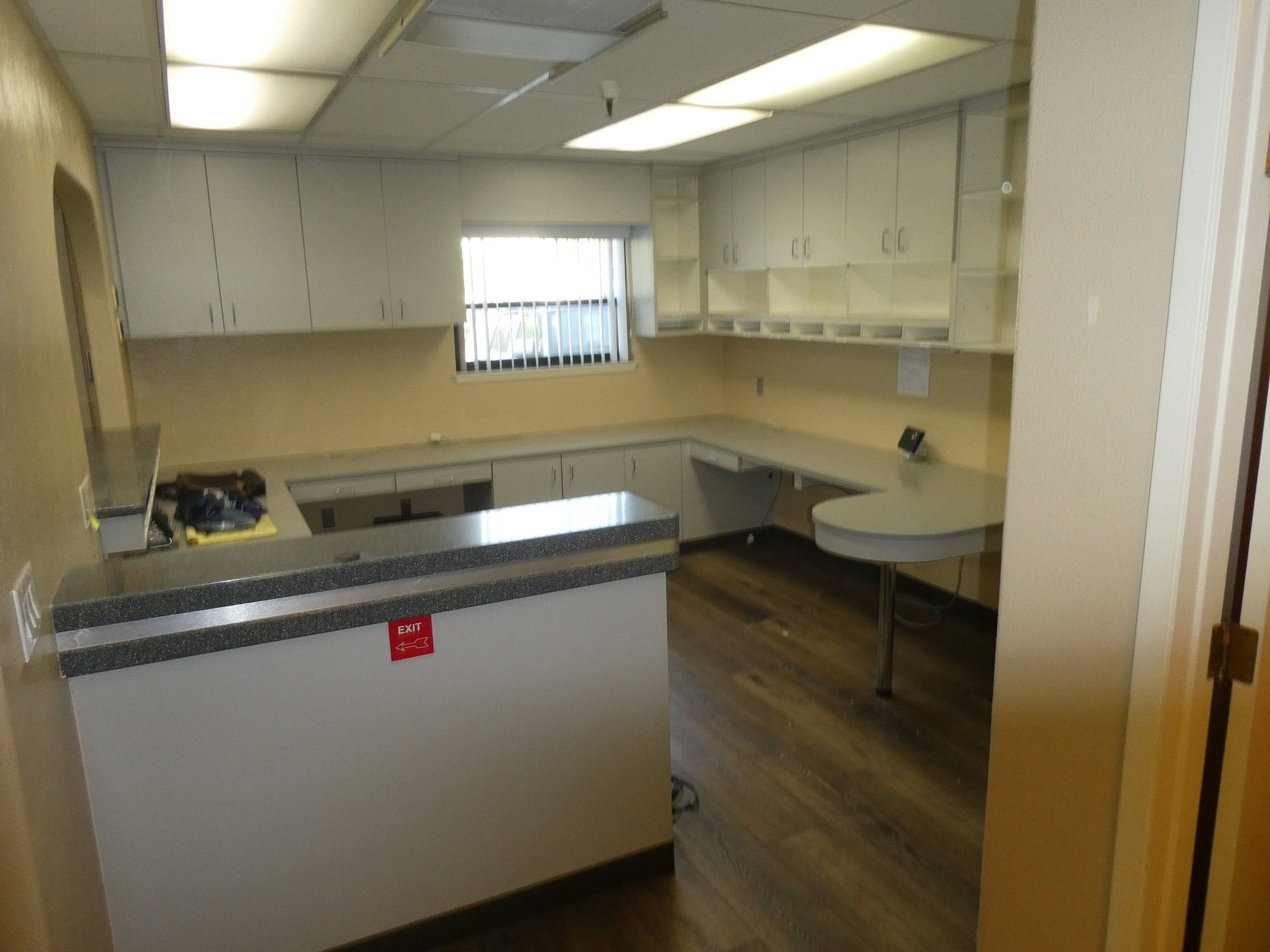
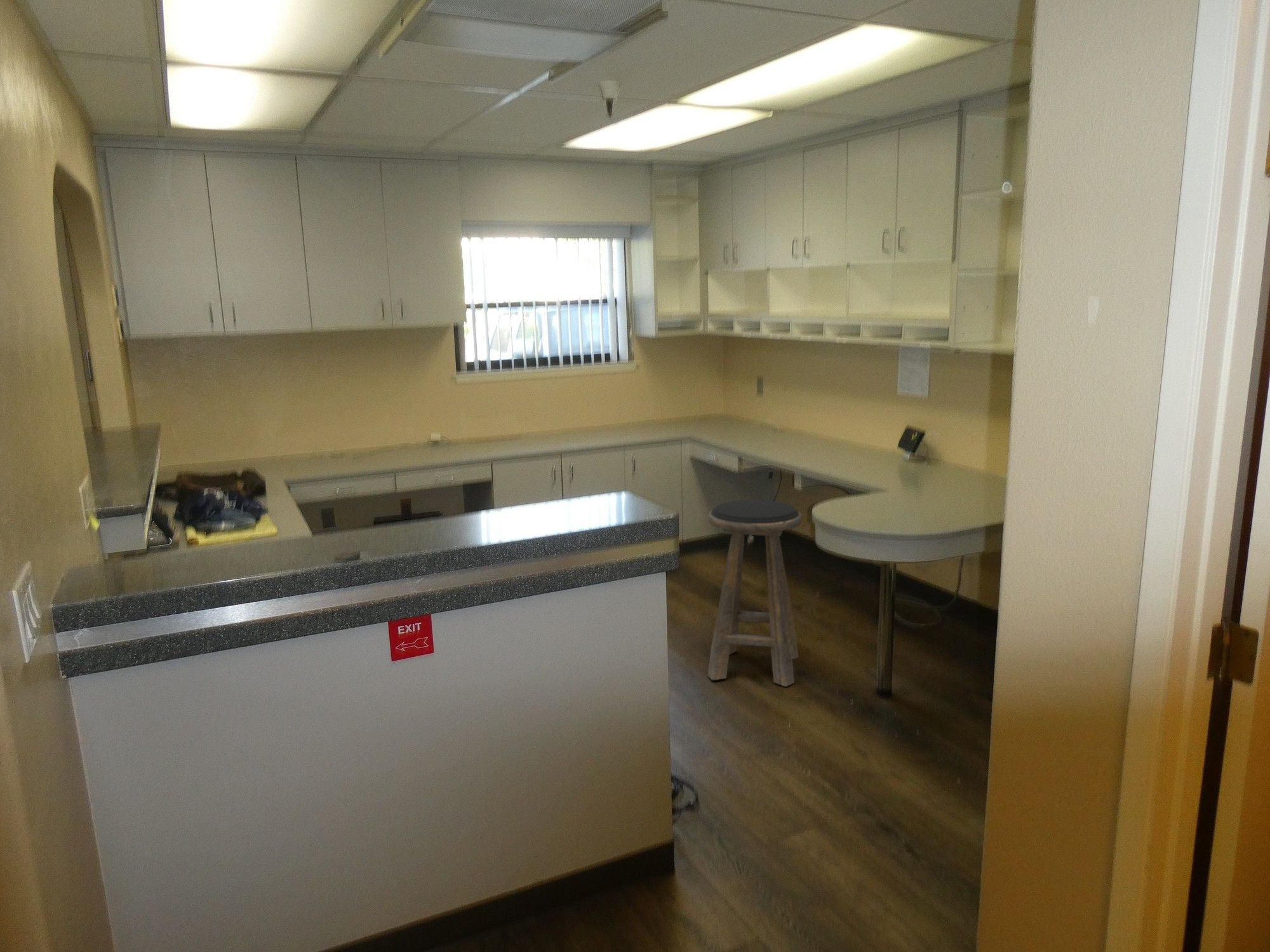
+ stool [707,499,802,687]
